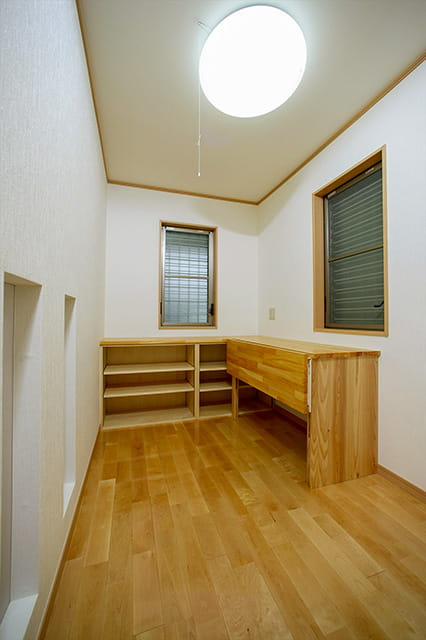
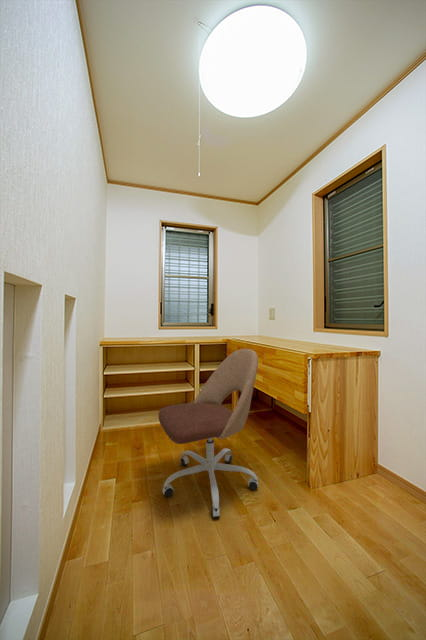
+ office chair [158,348,259,519]
